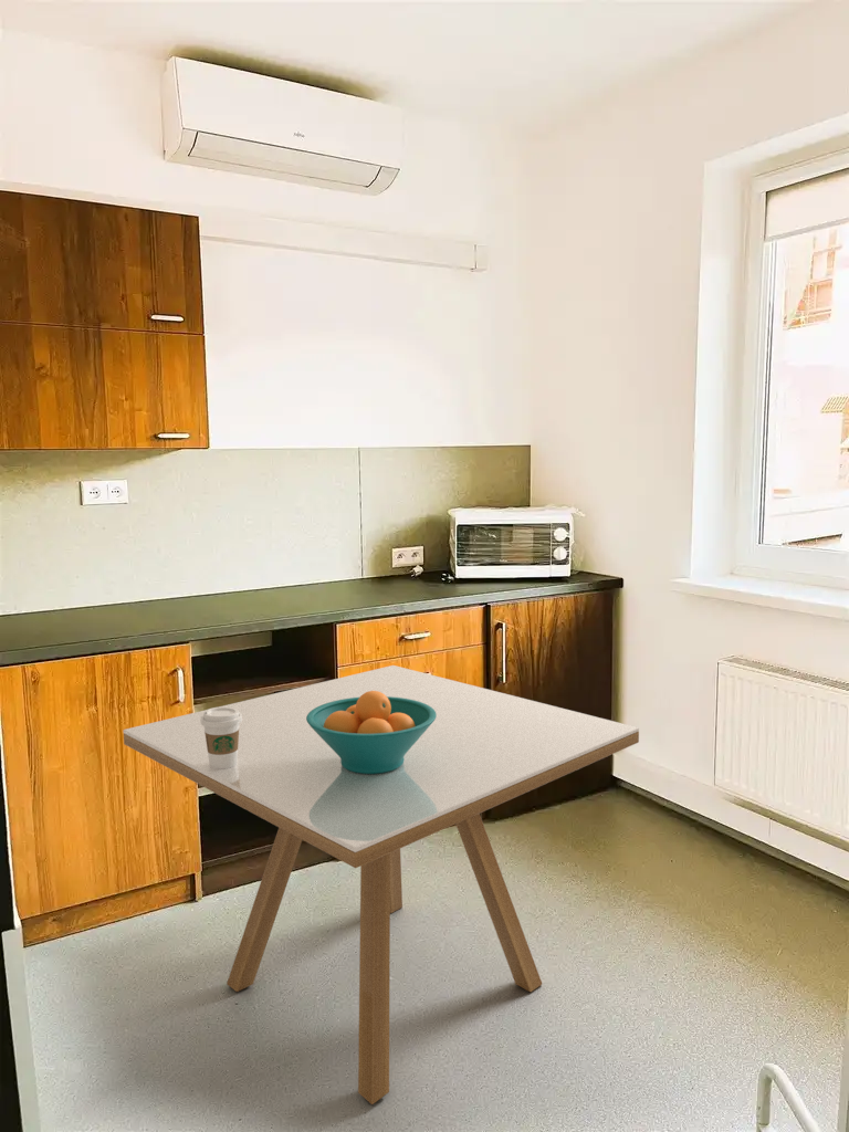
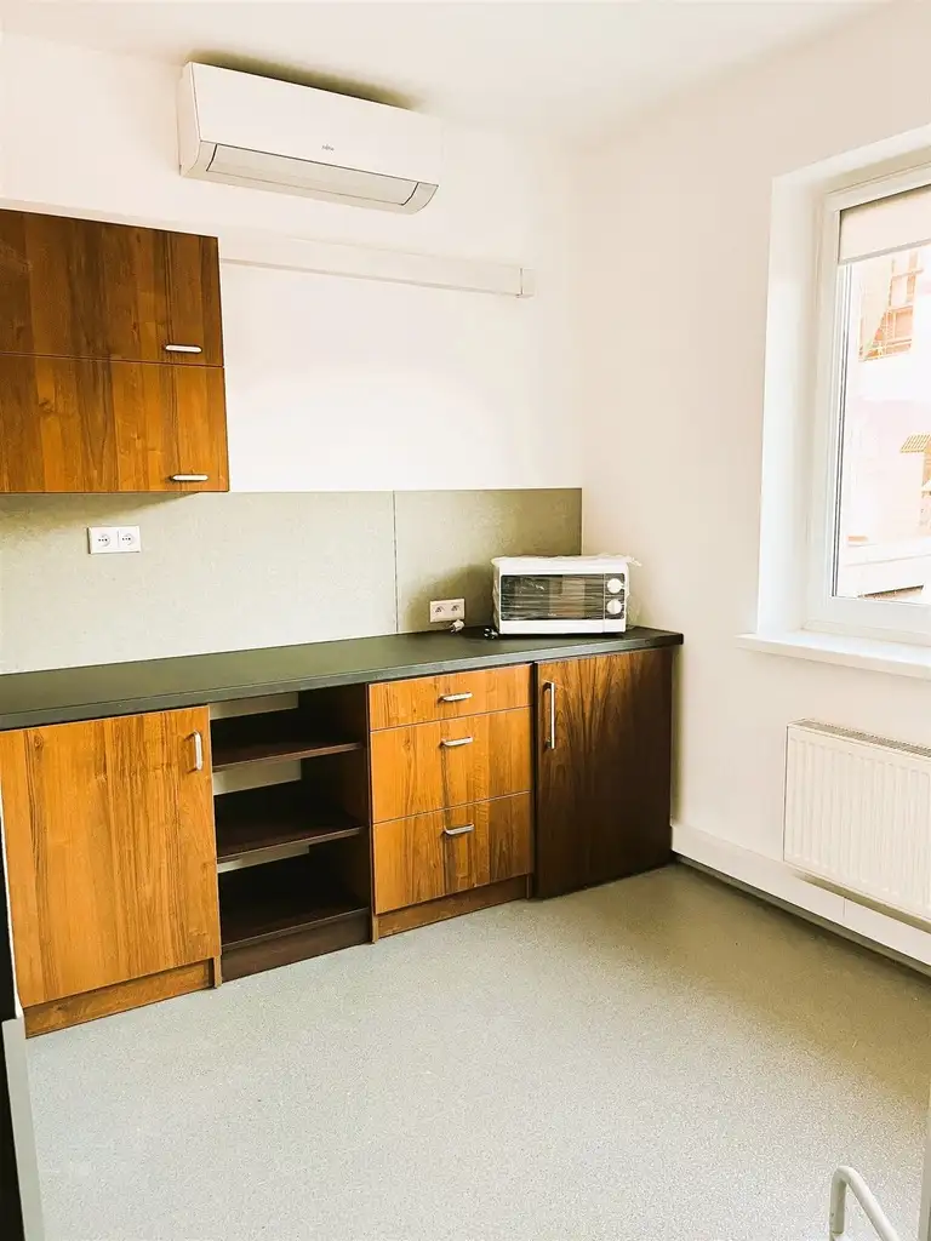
- fruit bowl [306,691,437,774]
- dining table [123,664,640,1105]
- coffee cup [200,705,242,769]
